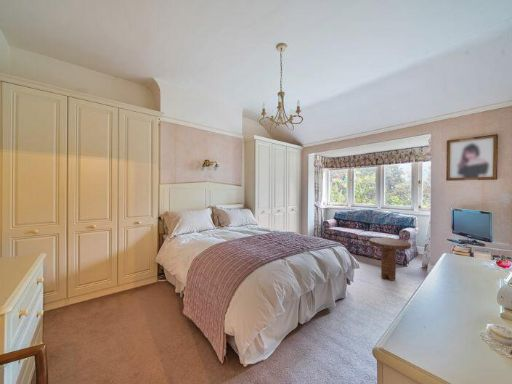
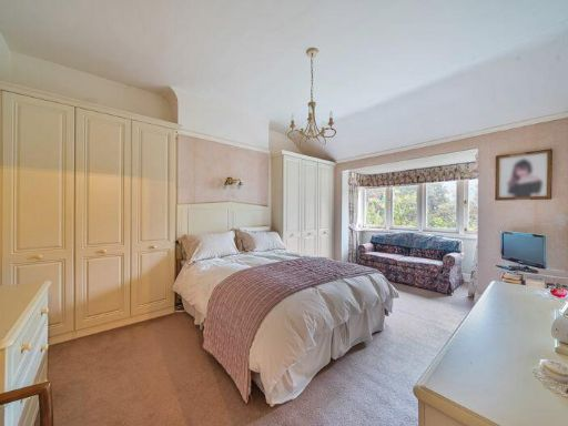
- side table [368,237,412,282]
